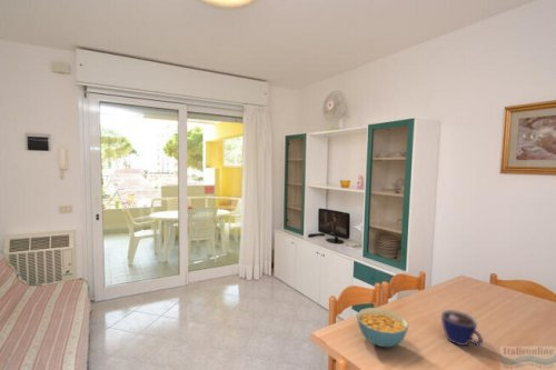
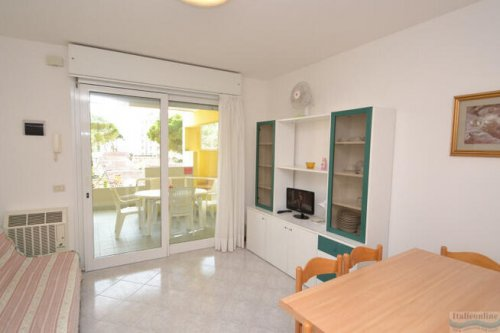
- cup [440,309,484,347]
- cereal bowl [356,307,409,348]
